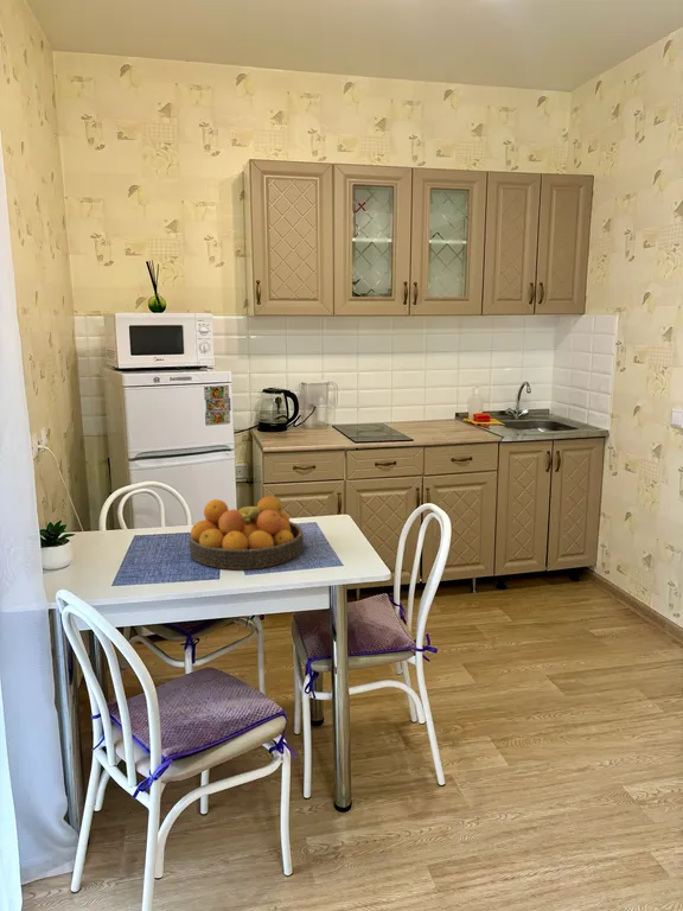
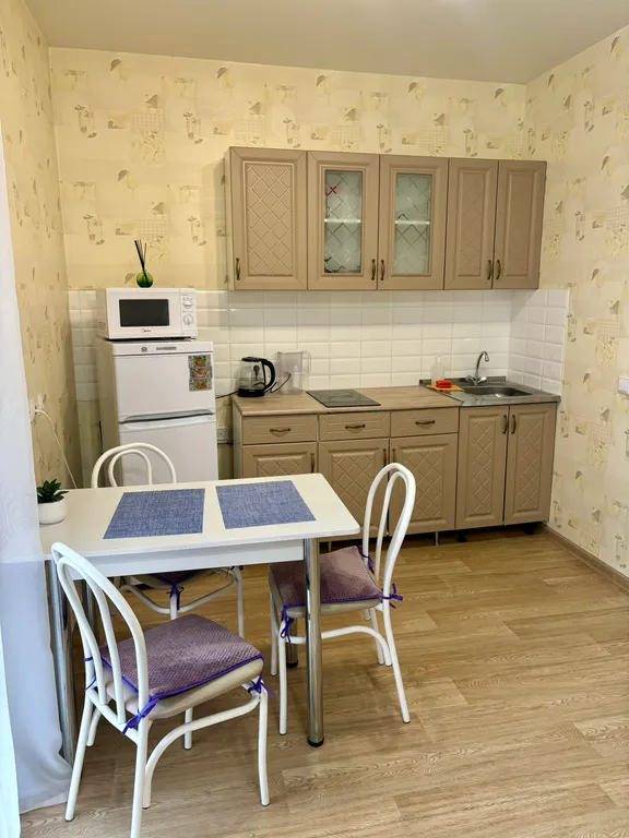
- fruit bowl [189,495,305,571]
